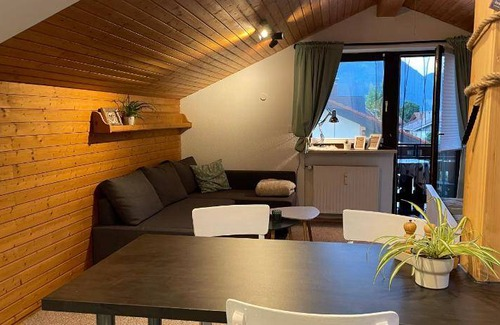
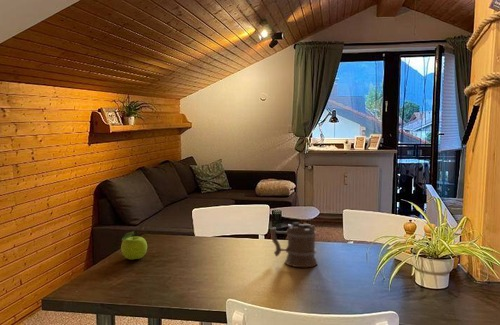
+ fruit [120,230,148,261]
+ mug [269,221,318,268]
